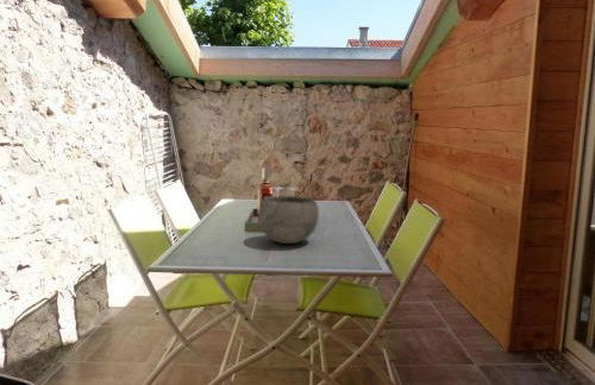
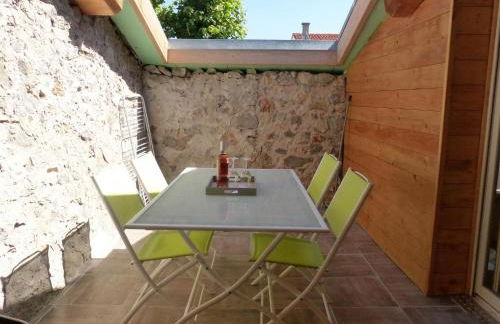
- bowl [257,195,320,245]
